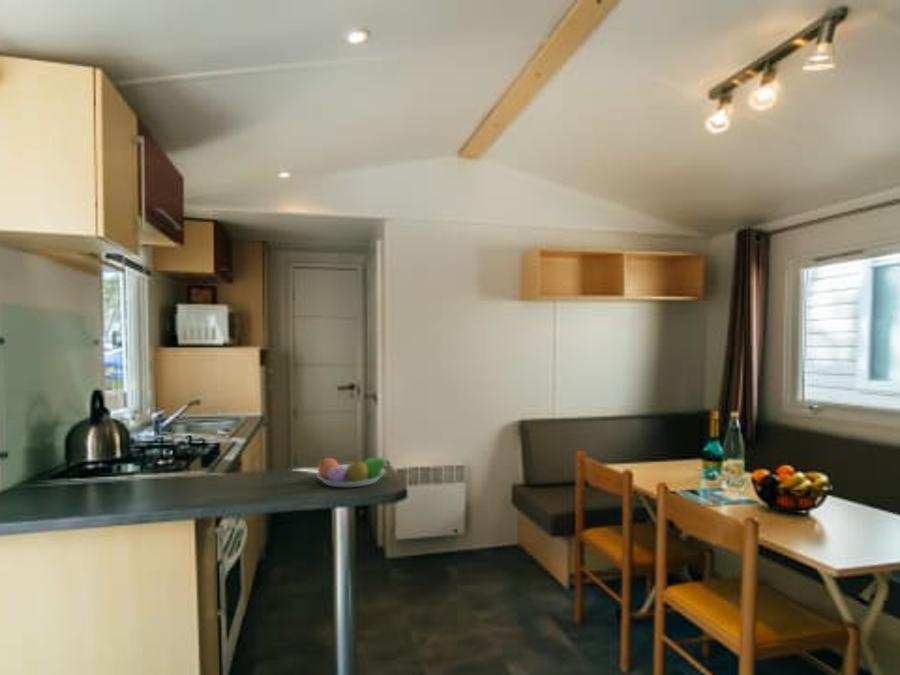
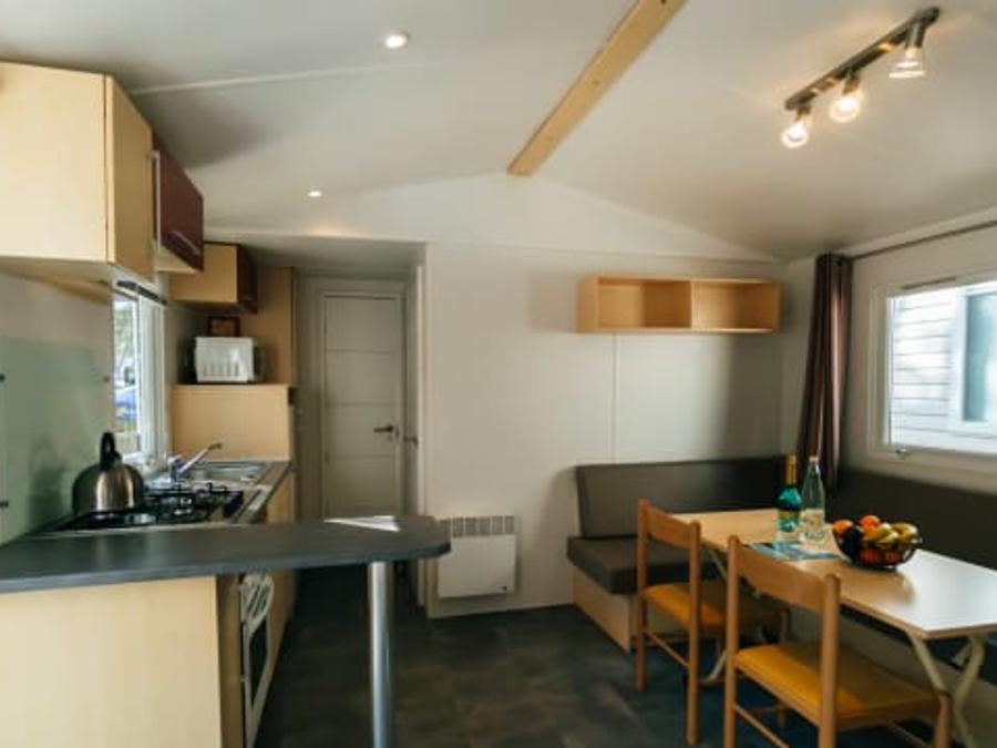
- fruit bowl [315,457,391,488]
